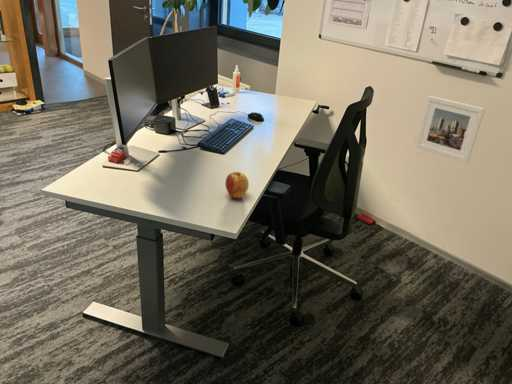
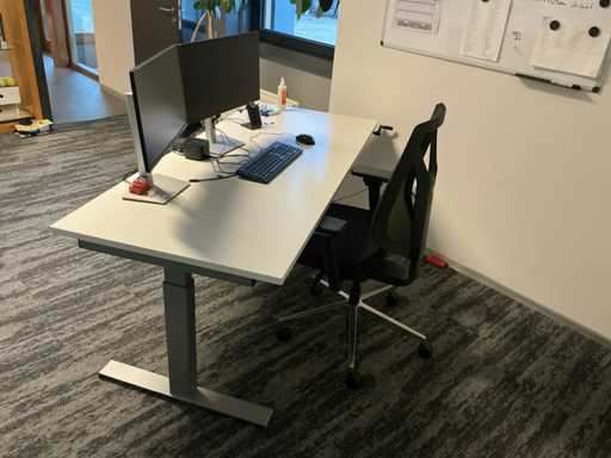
- apple [224,171,250,199]
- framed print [414,95,486,164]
